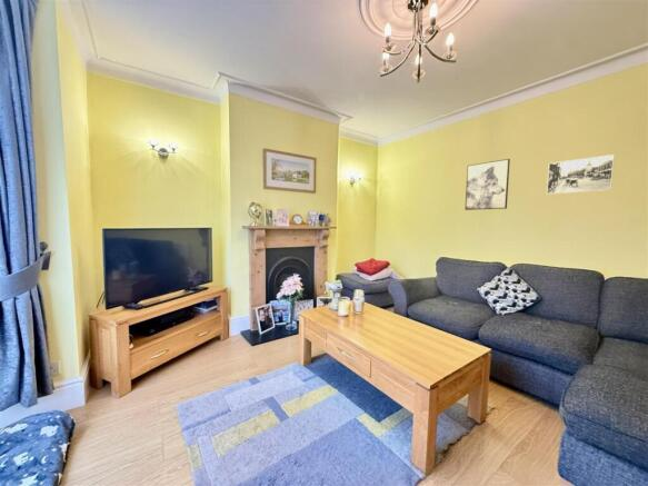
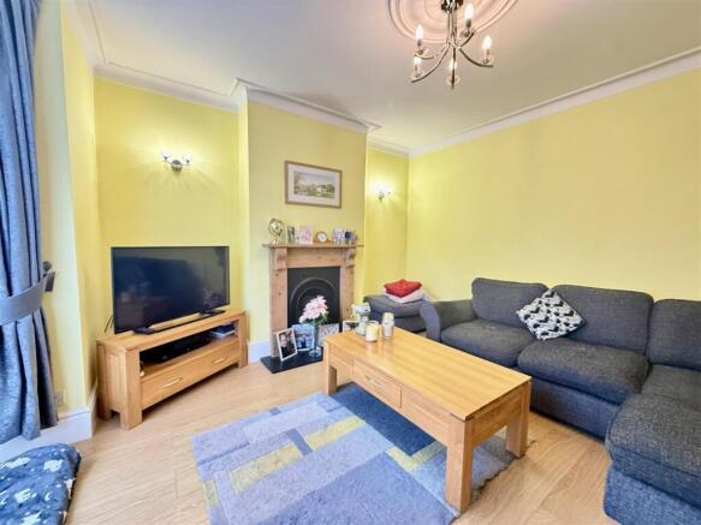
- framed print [546,153,616,195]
- wall art [463,158,511,211]
